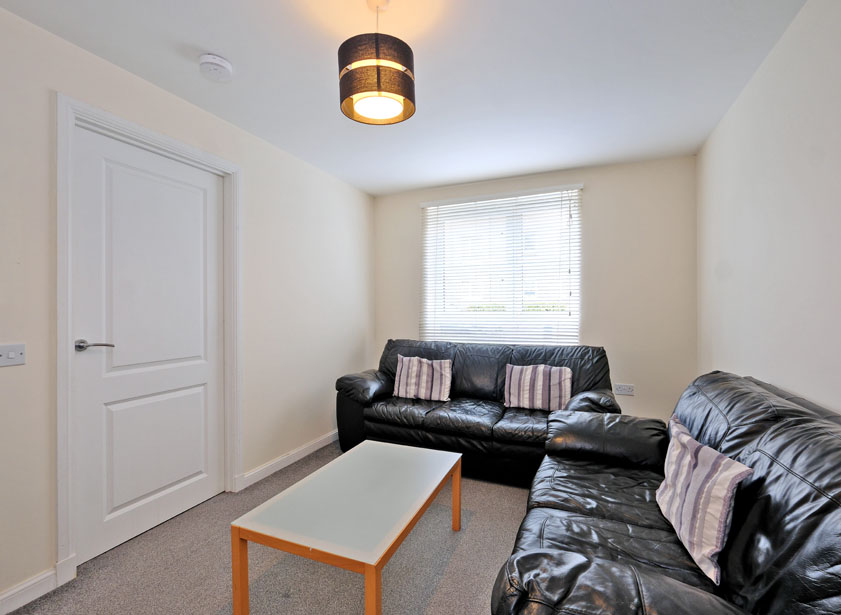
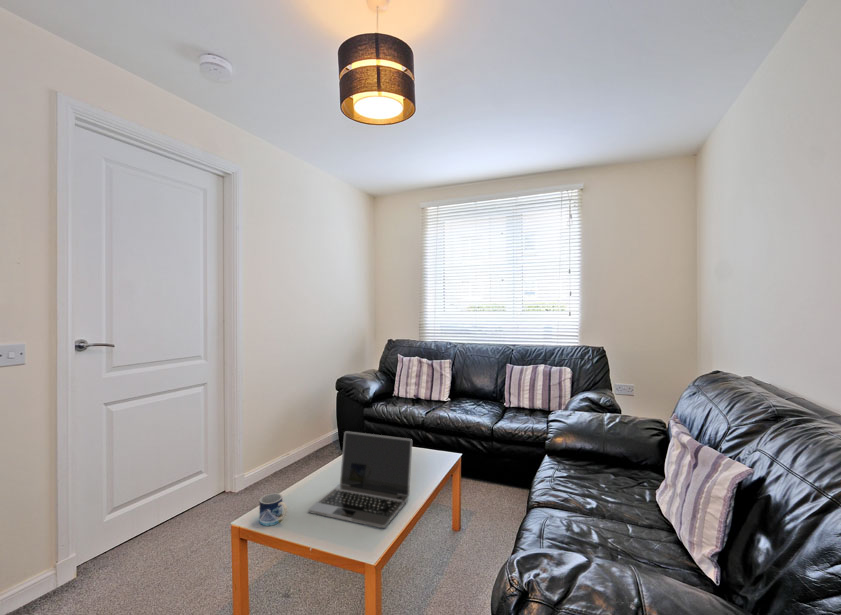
+ mug [259,492,288,527]
+ laptop [307,430,413,529]
